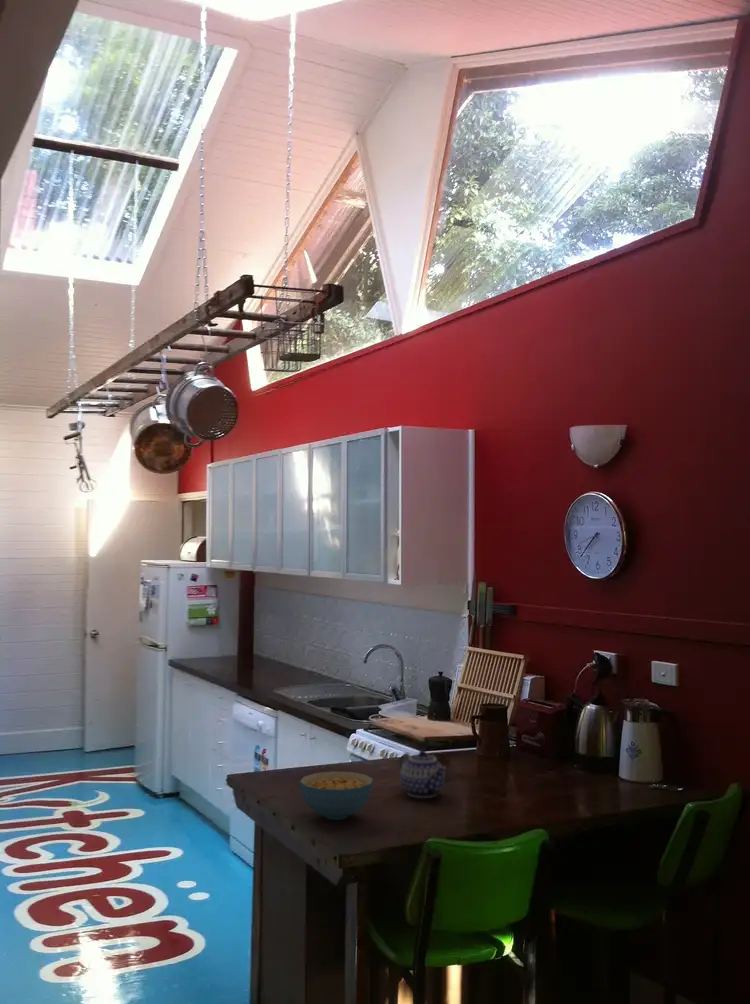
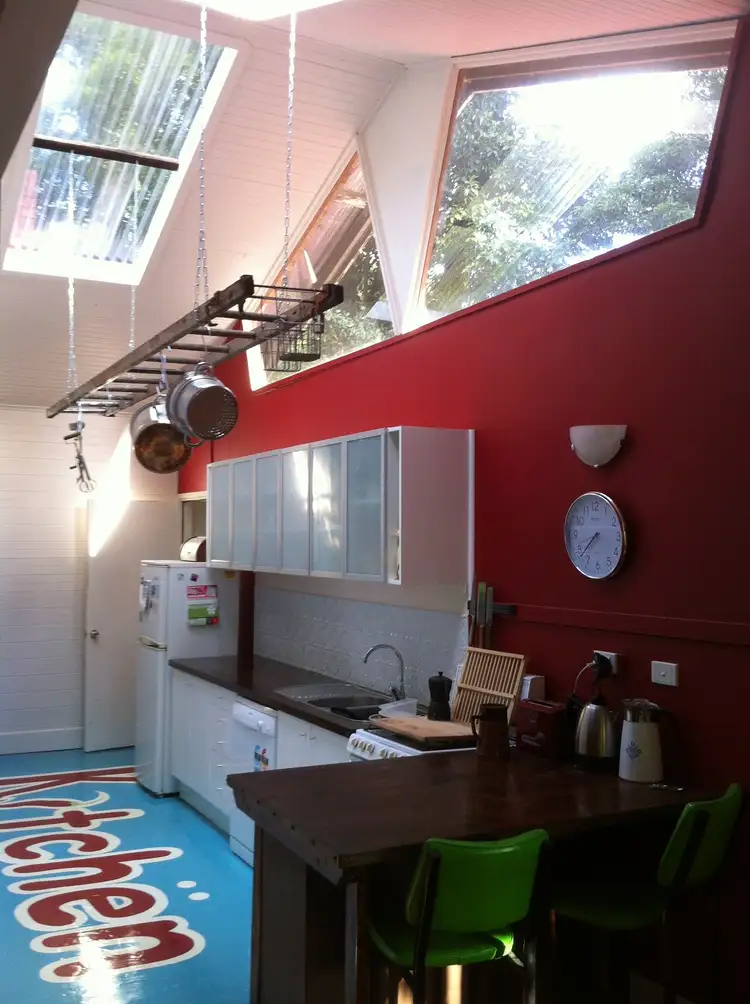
- cereal bowl [299,770,374,821]
- teapot [399,749,447,799]
